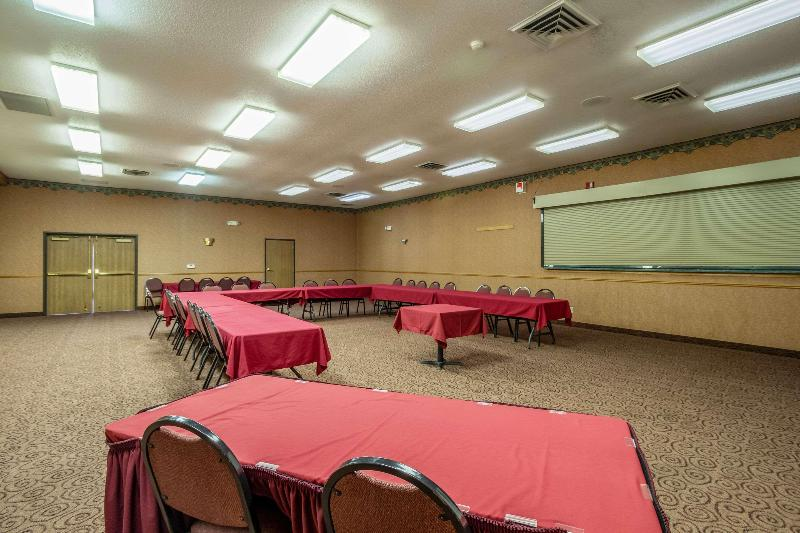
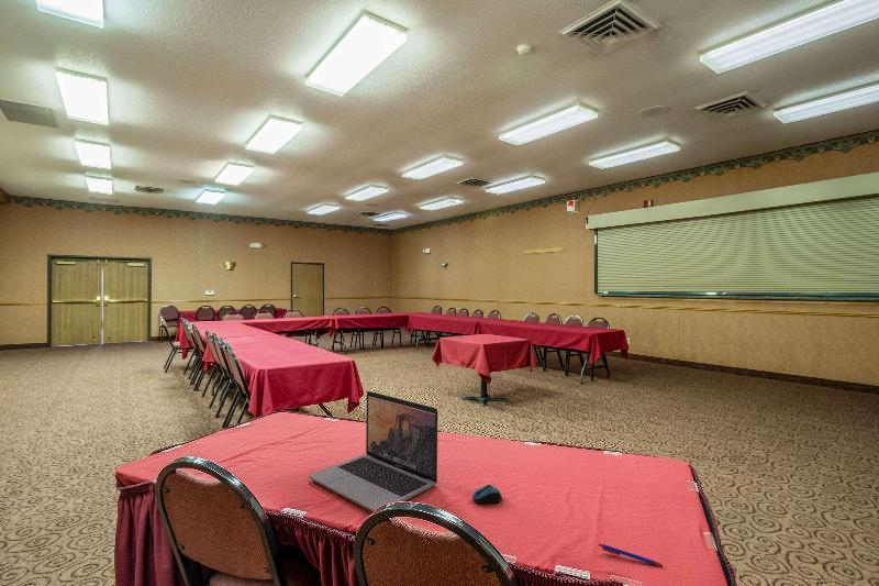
+ laptop [308,390,439,513]
+ pen [598,543,665,567]
+ computer mouse [471,484,503,505]
